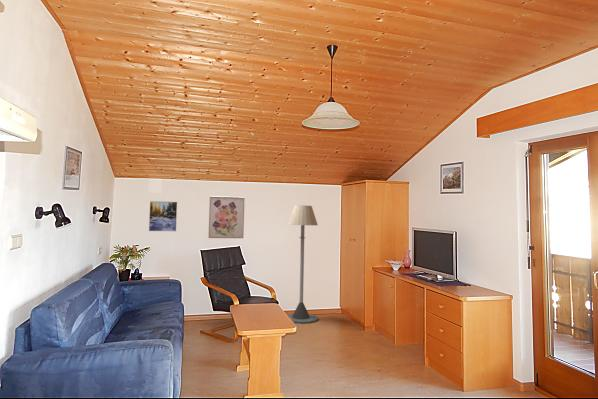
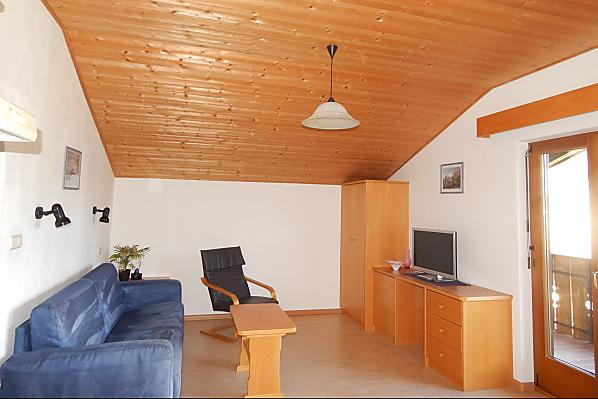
- floor lamp [286,204,319,325]
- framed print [148,200,178,232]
- wall art [207,195,246,239]
